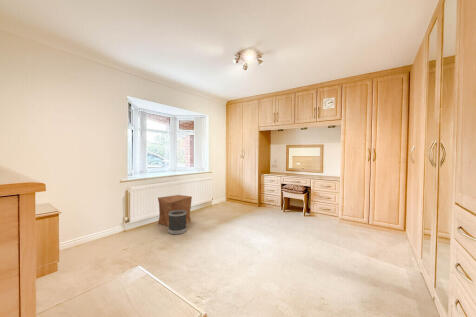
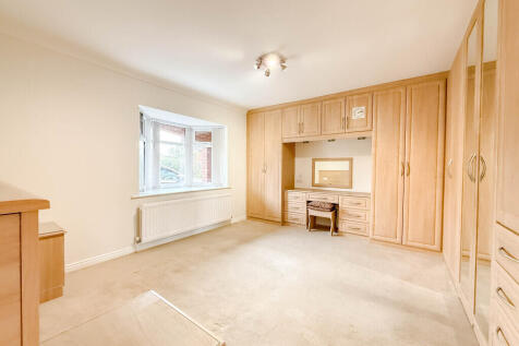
- wastebasket [168,210,187,236]
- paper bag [157,194,193,227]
